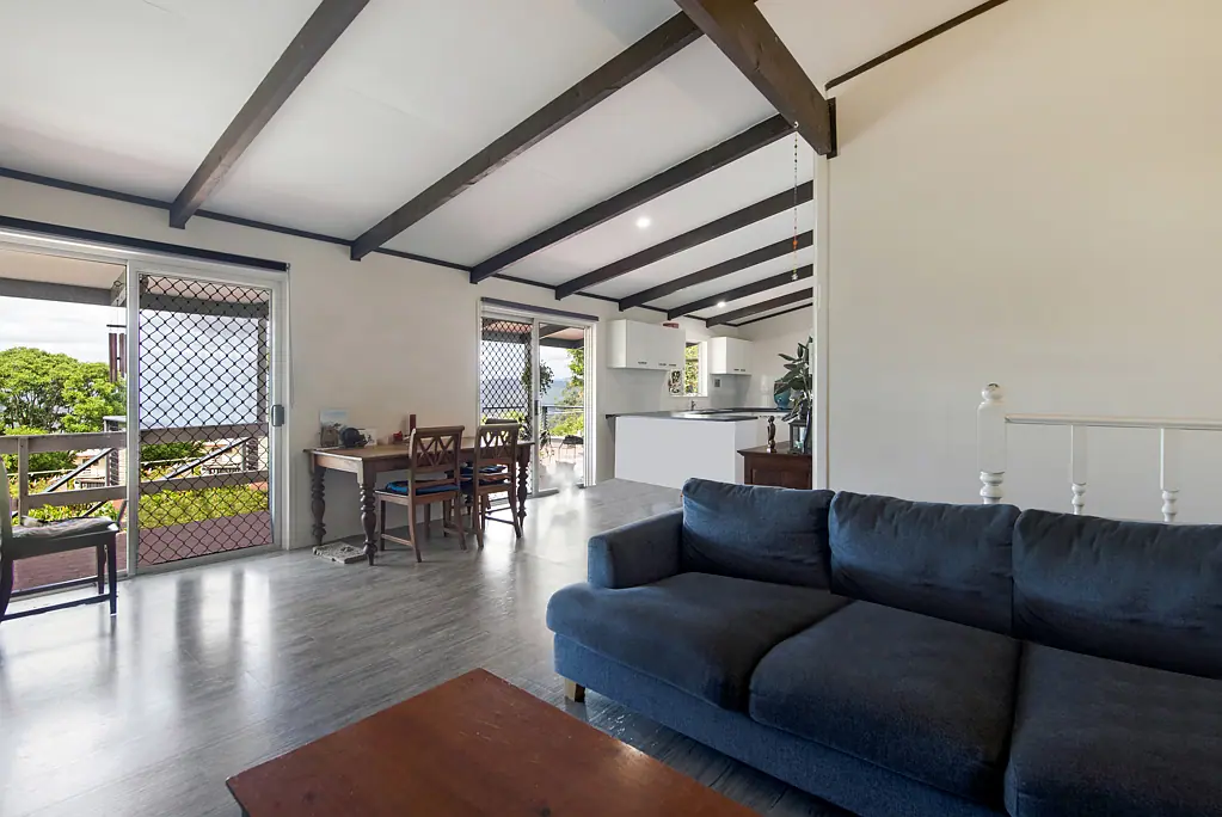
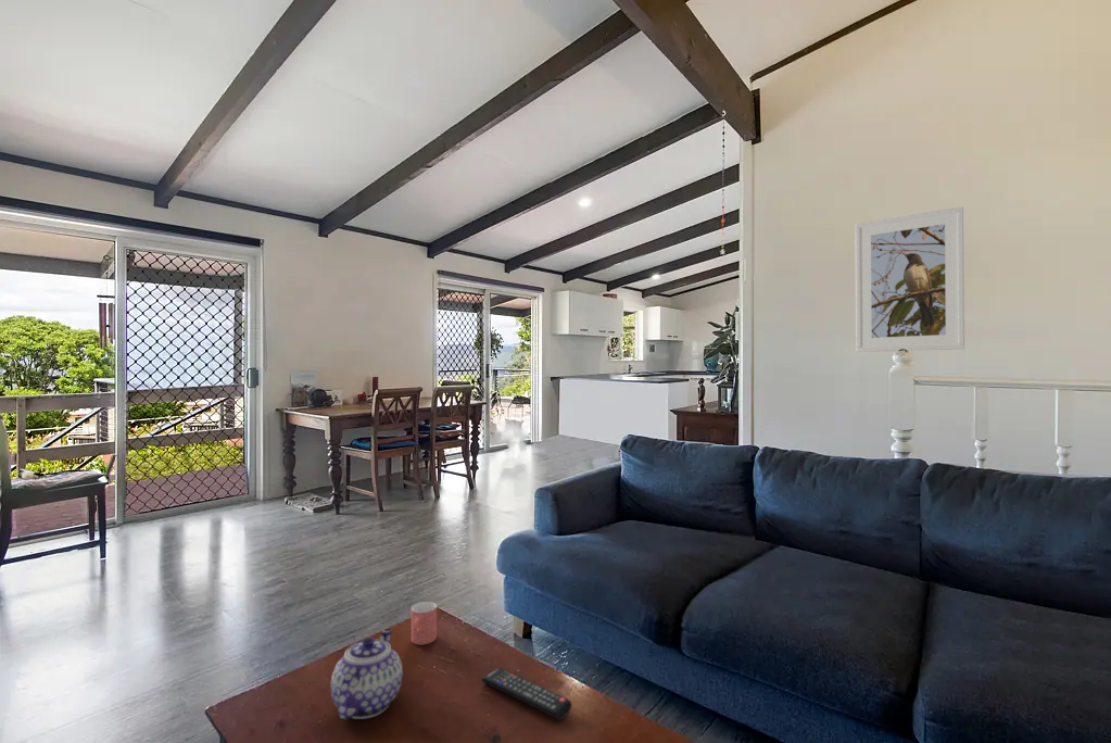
+ remote control [481,667,573,721]
+ cup [411,601,438,646]
+ teapot [330,628,404,720]
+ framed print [855,205,965,353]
